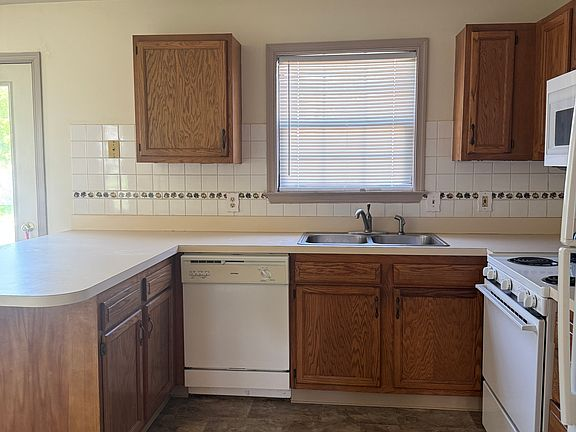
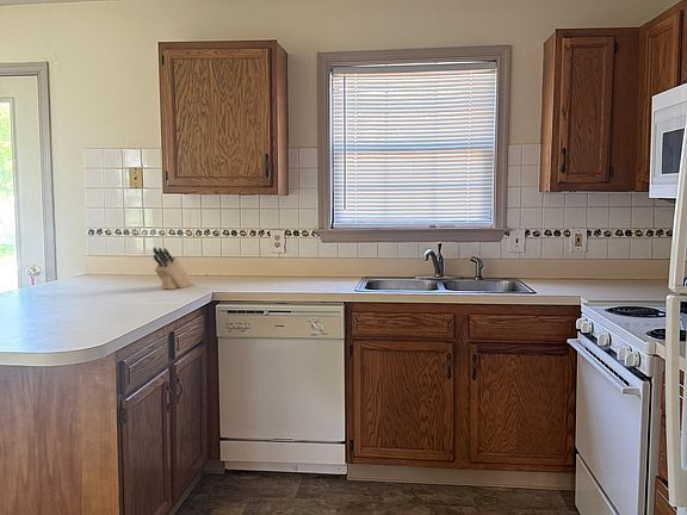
+ knife block [151,246,196,291]
